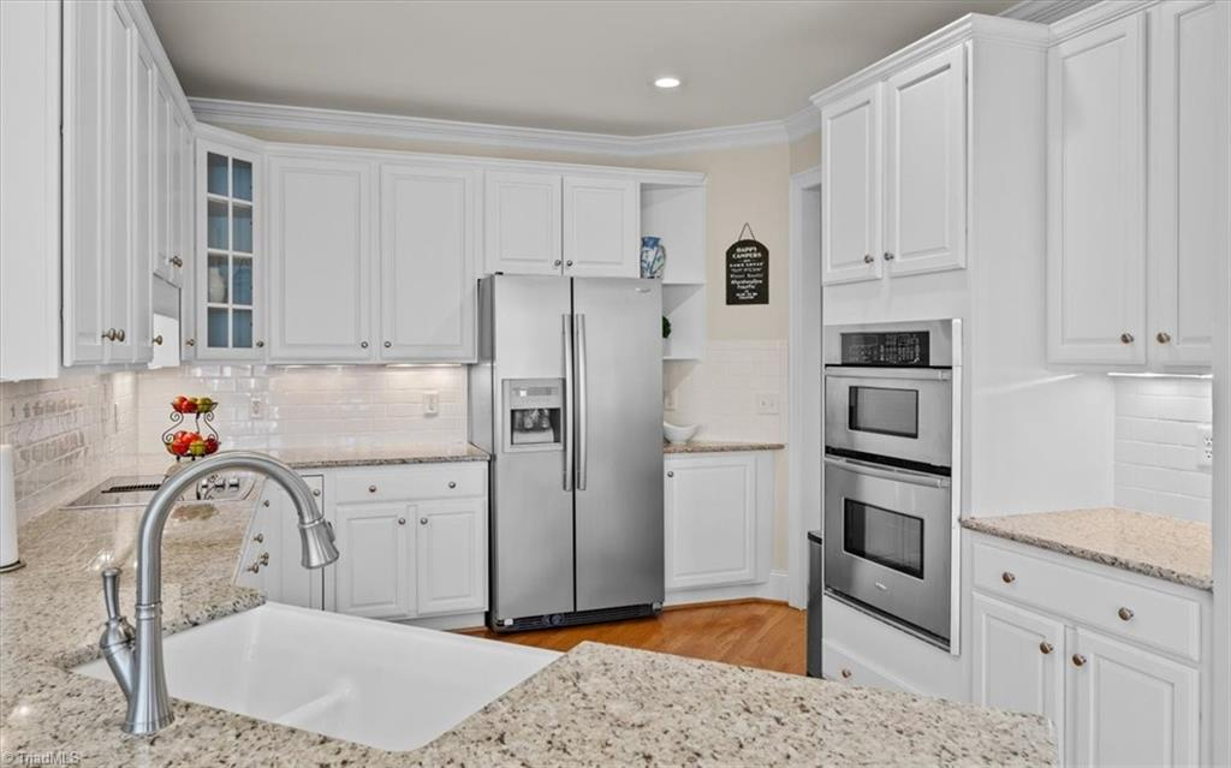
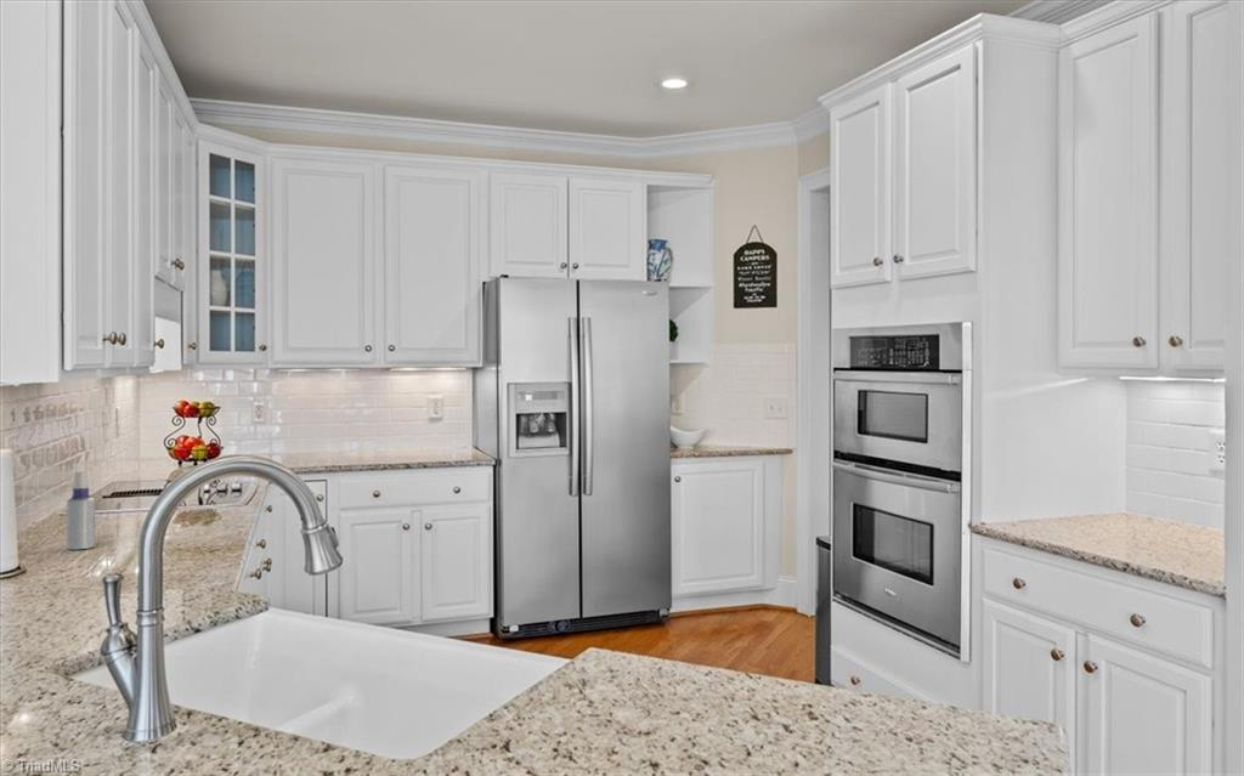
+ spray bottle [66,470,96,550]
